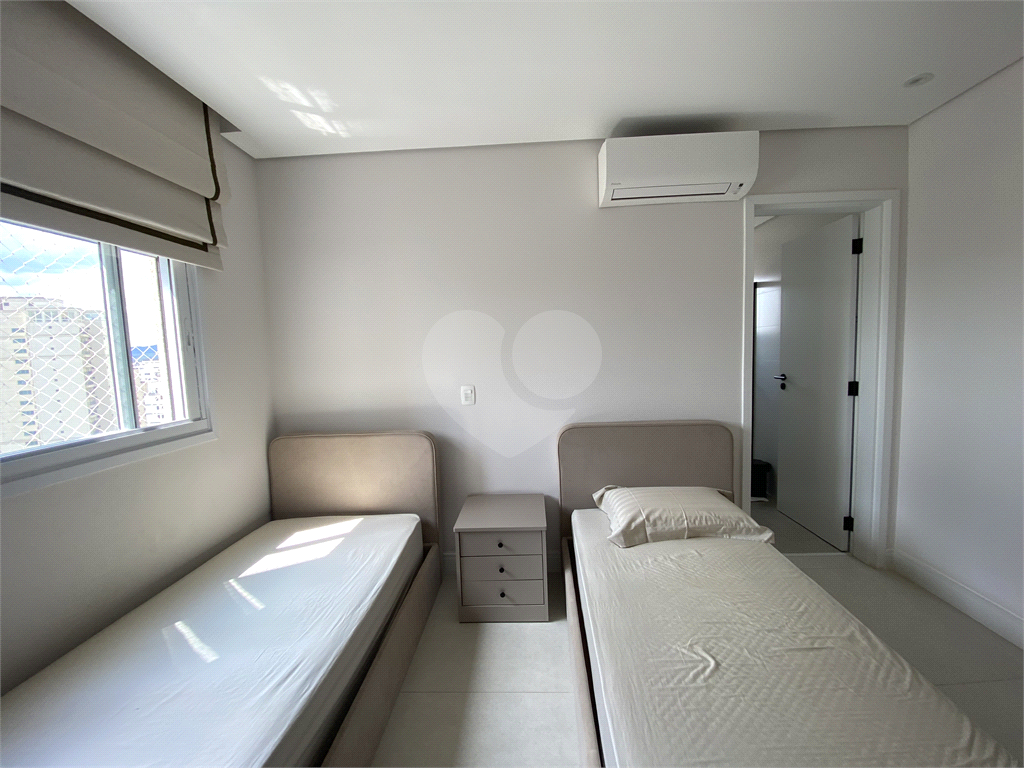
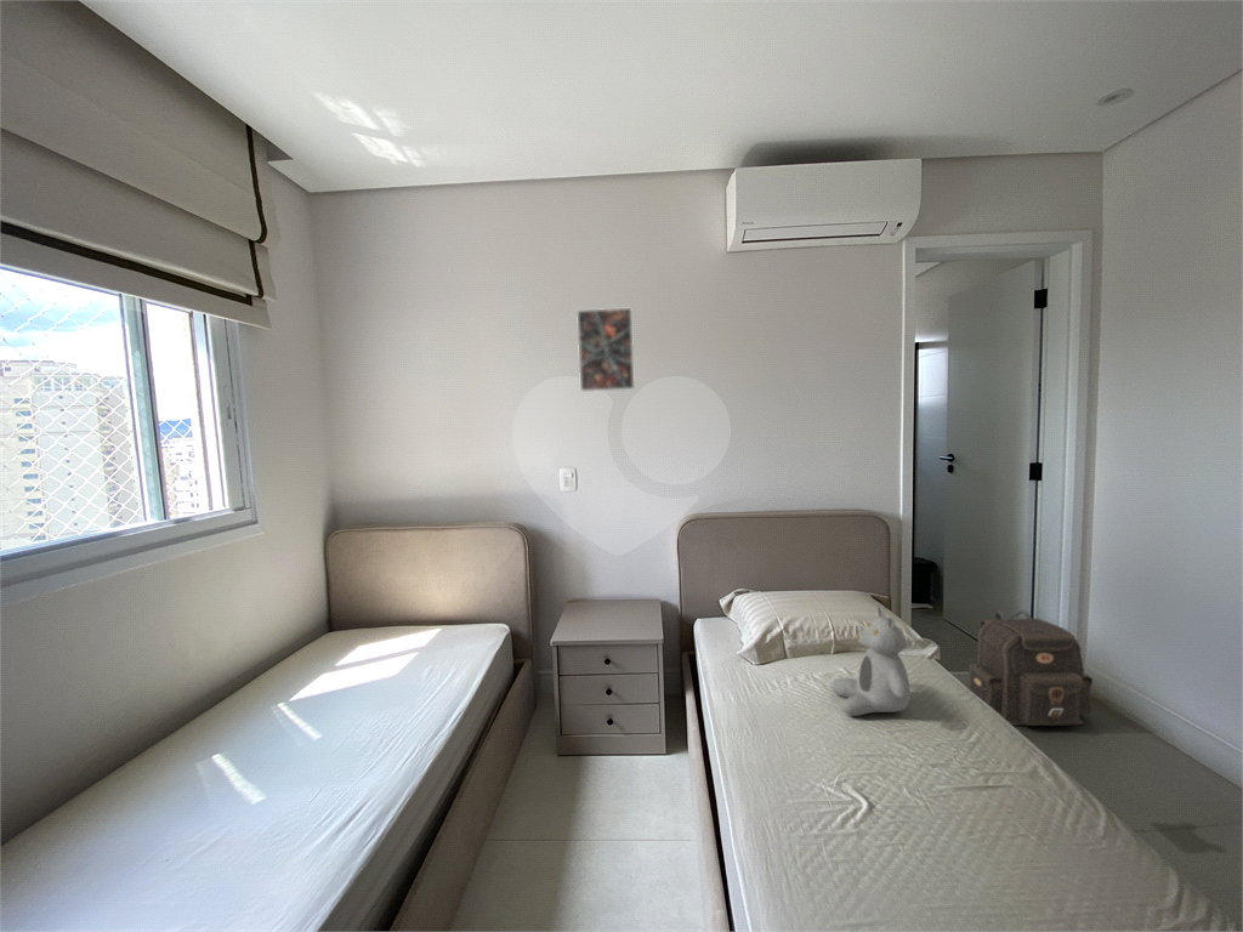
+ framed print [575,306,636,393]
+ backpack [967,609,1094,727]
+ teddy bear [829,604,912,717]
